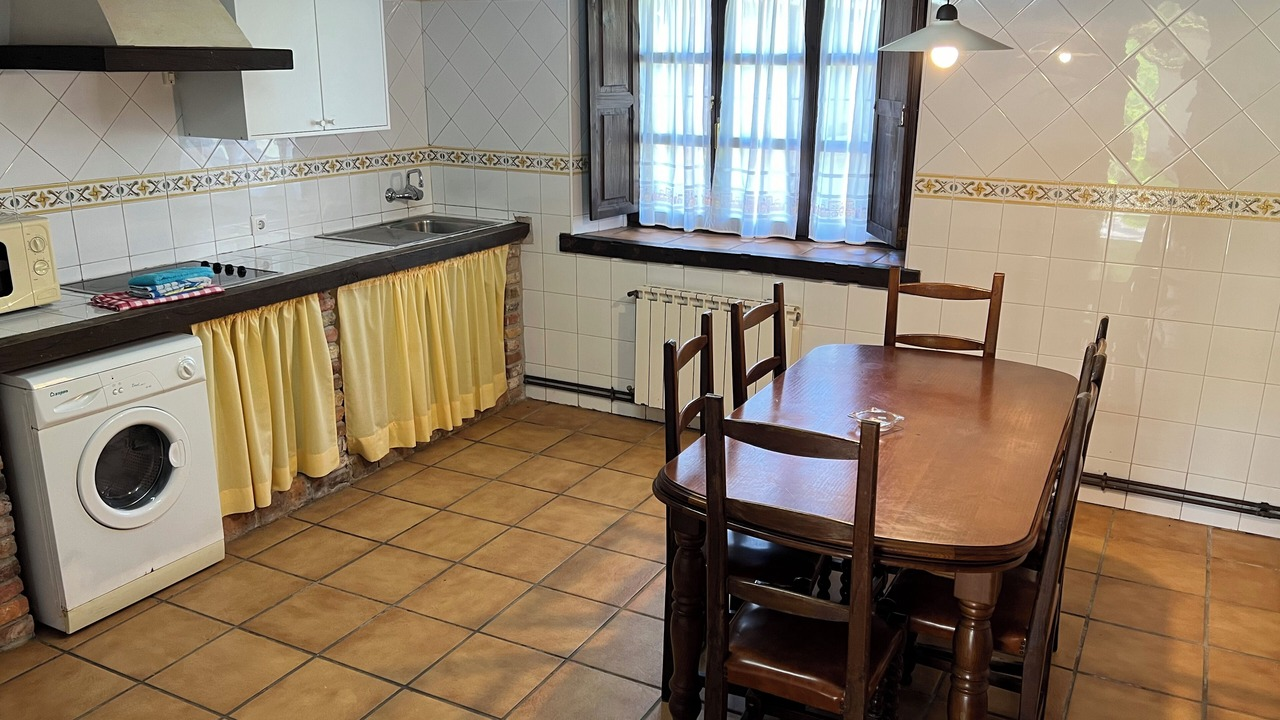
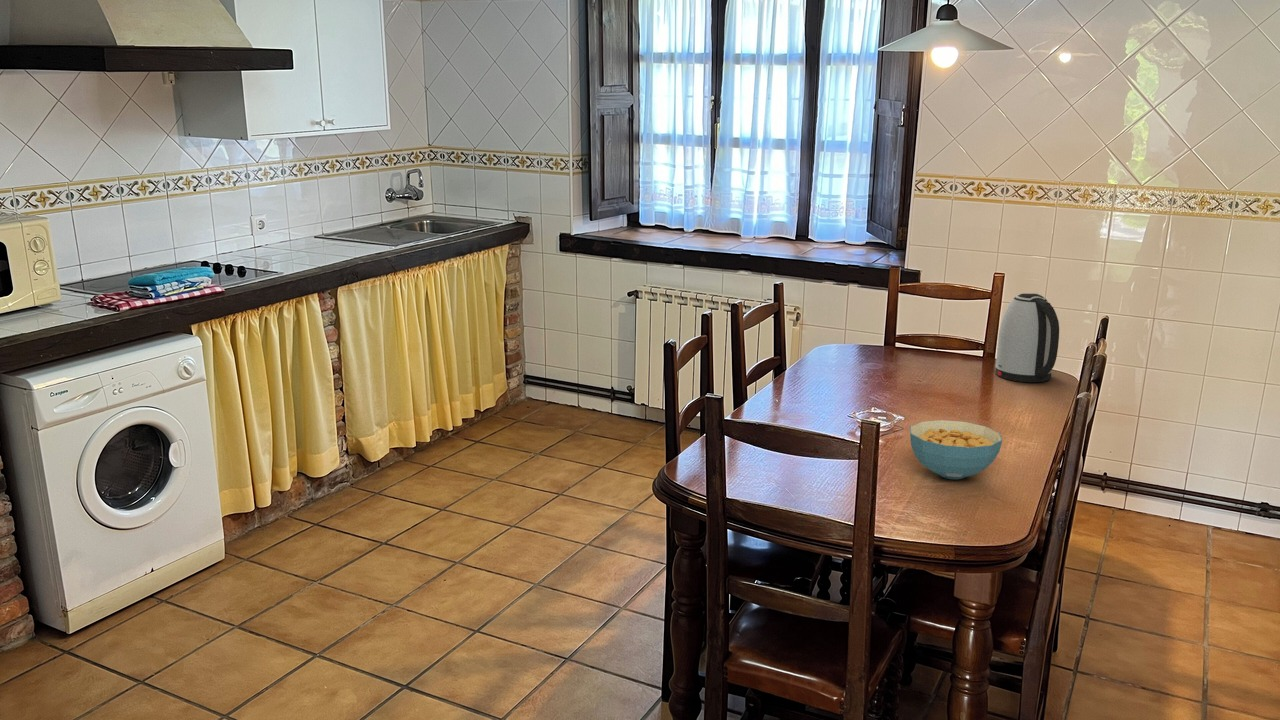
+ cereal bowl [909,419,1003,480]
+ kettle [994,293,1060,383]
